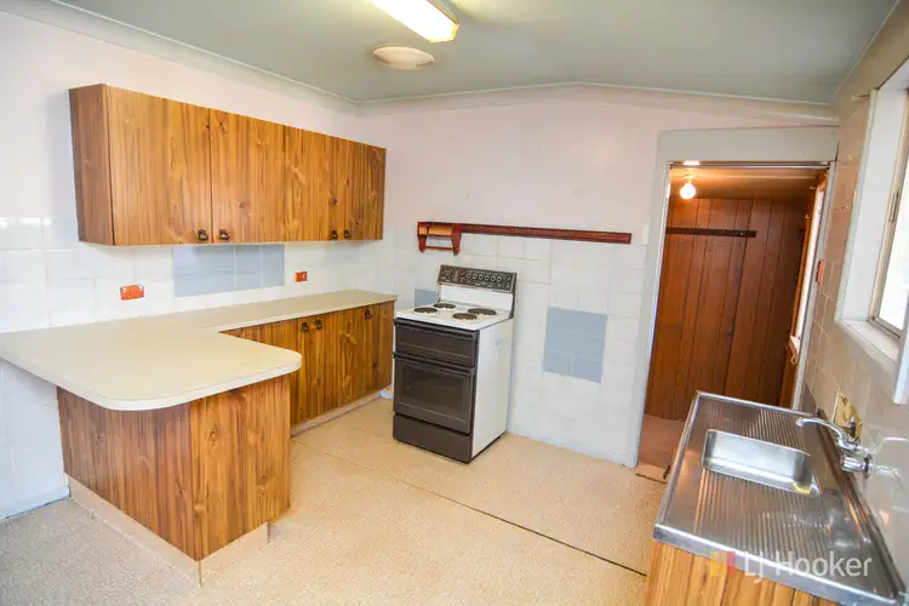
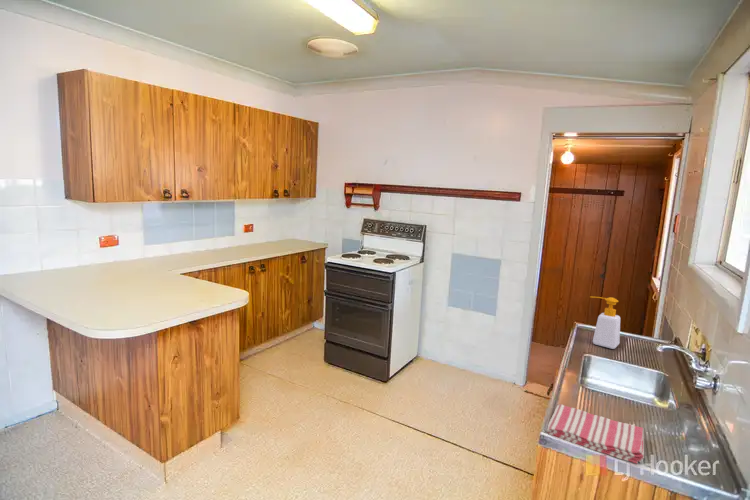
+ dish towel [546,403,645,465]
+ soap bottle [589,296,621,350]
